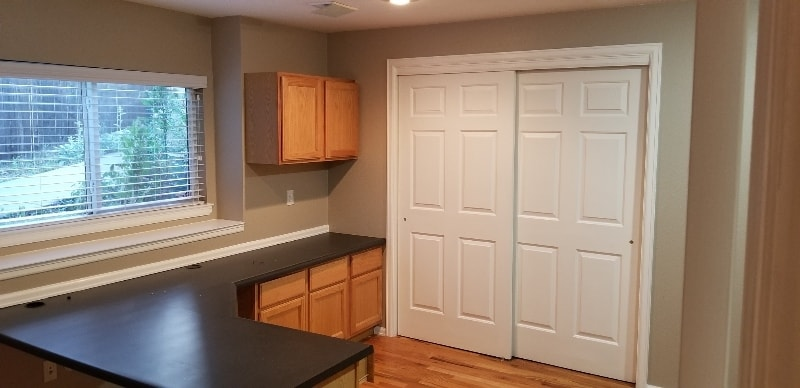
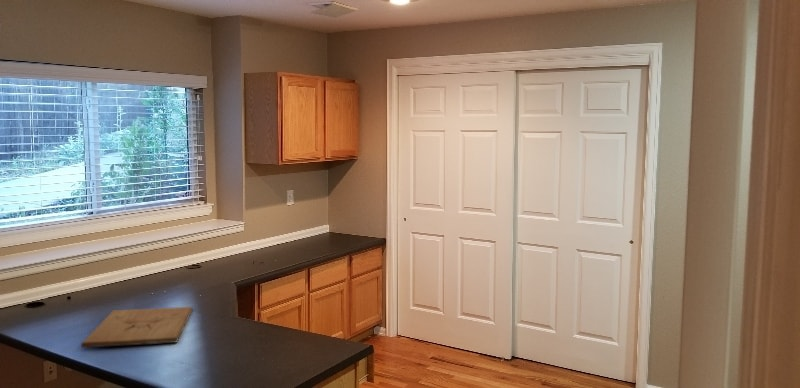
+ cutting board [80,306,194,349]
